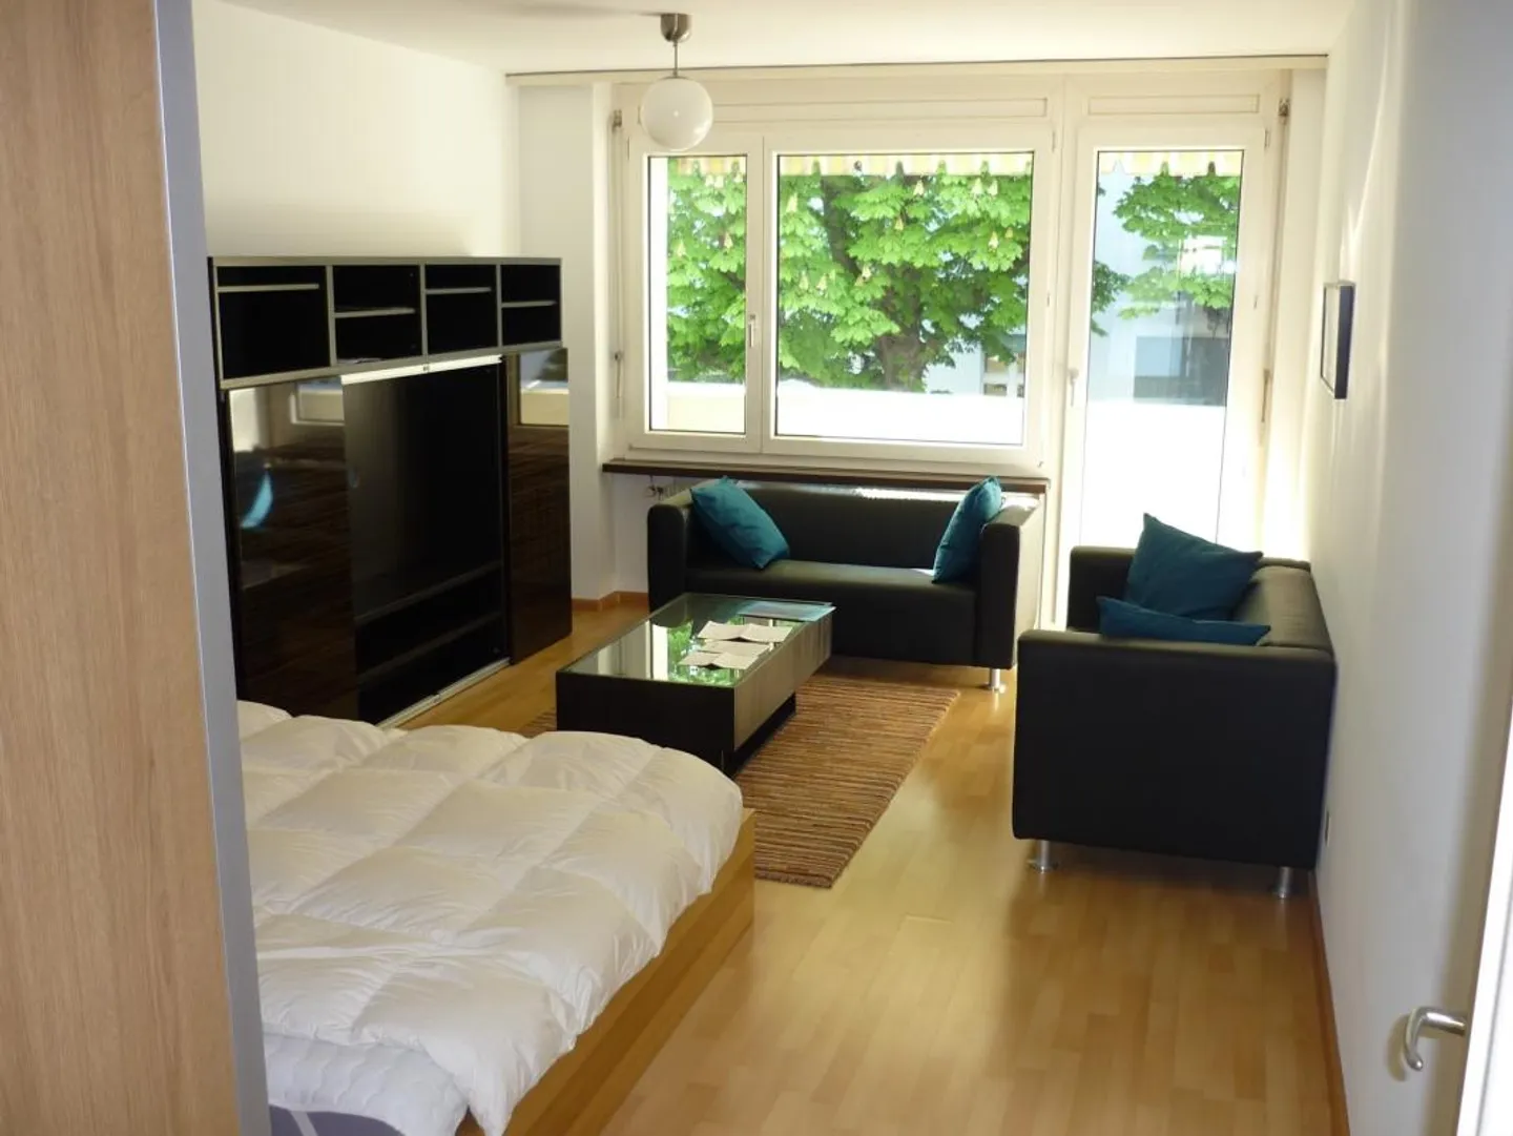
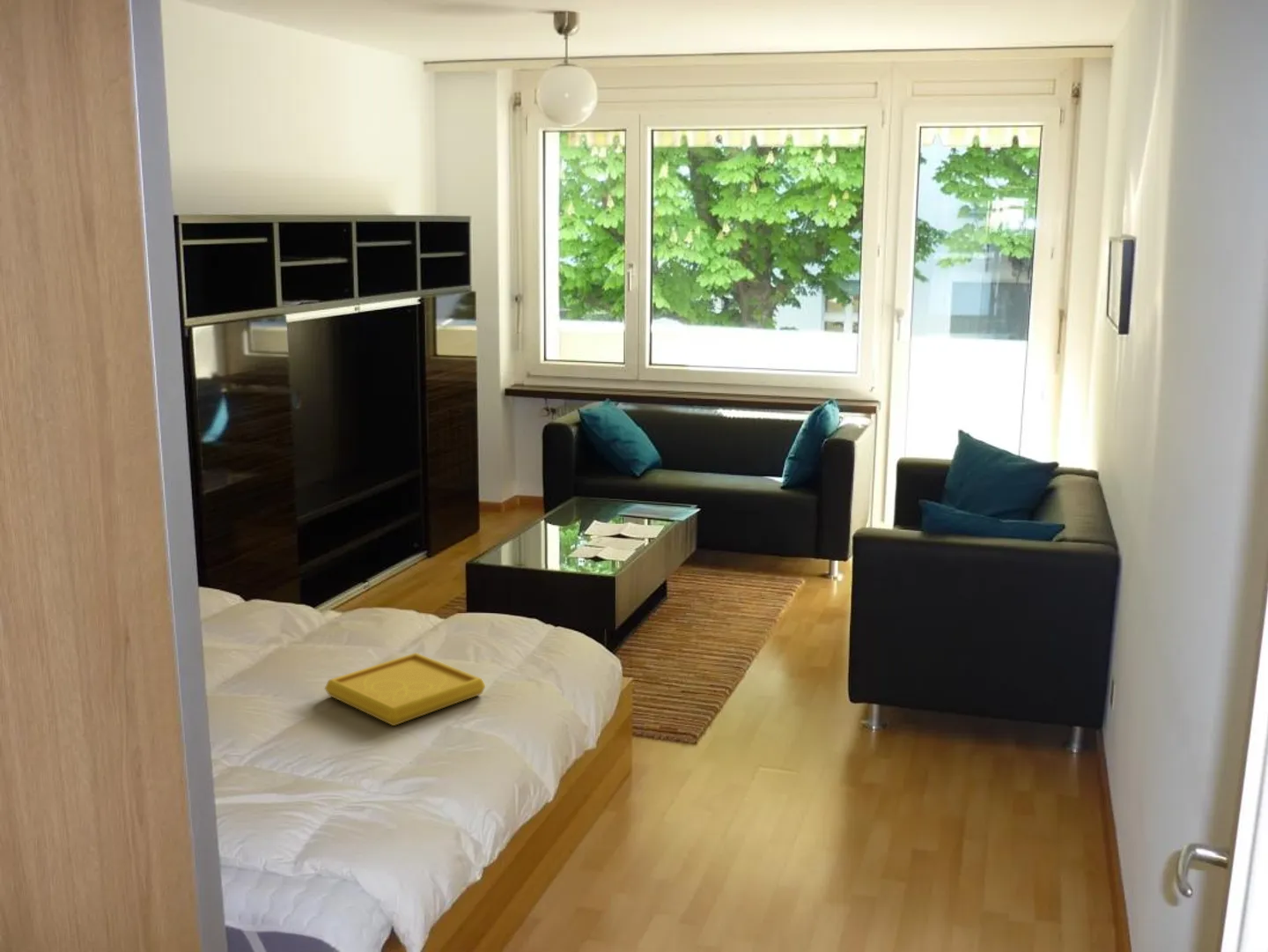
+ serving tray [324,652,486,727]
